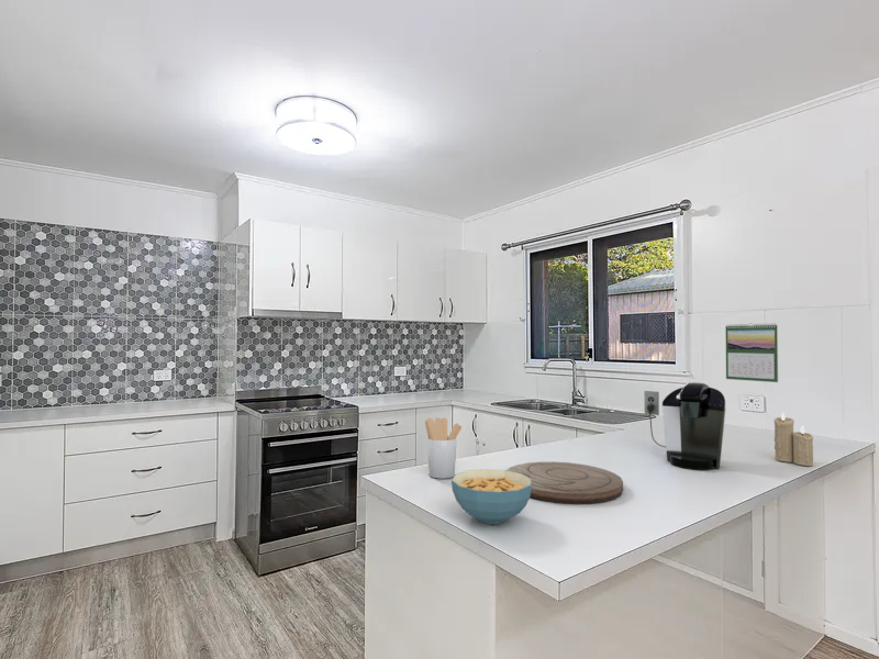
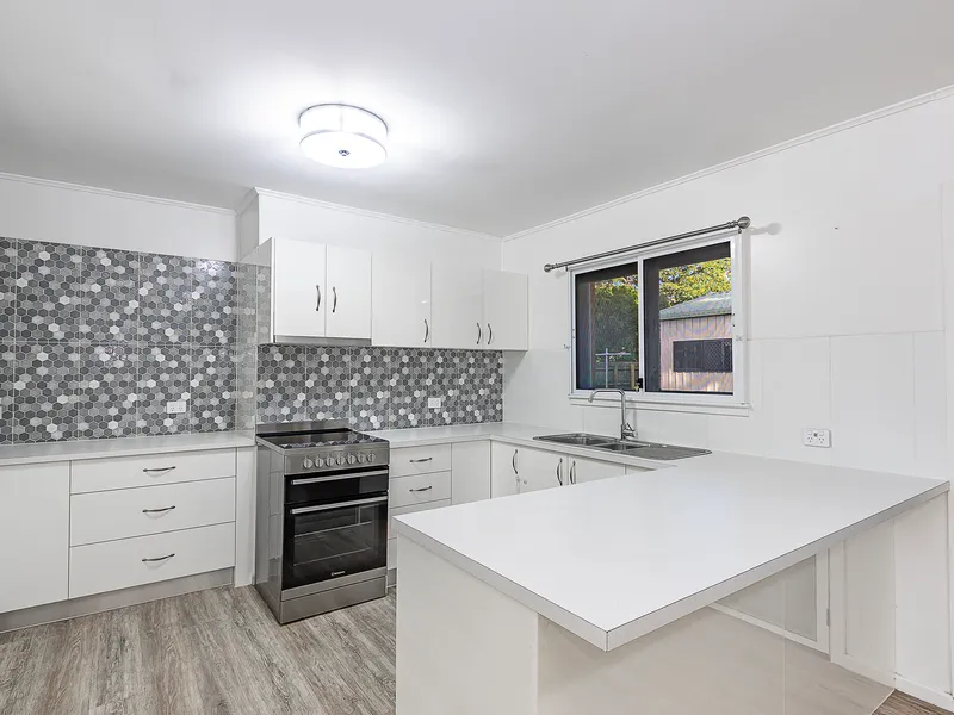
- cutting board [505,460,624,505]
- utensil holder [424,416,463,480]
- calendar [724,322,779,383]
- coffee maker [643,381,727,471]
- candle [774,412,814,467]
- cereal bowl [450,468,532,525]
